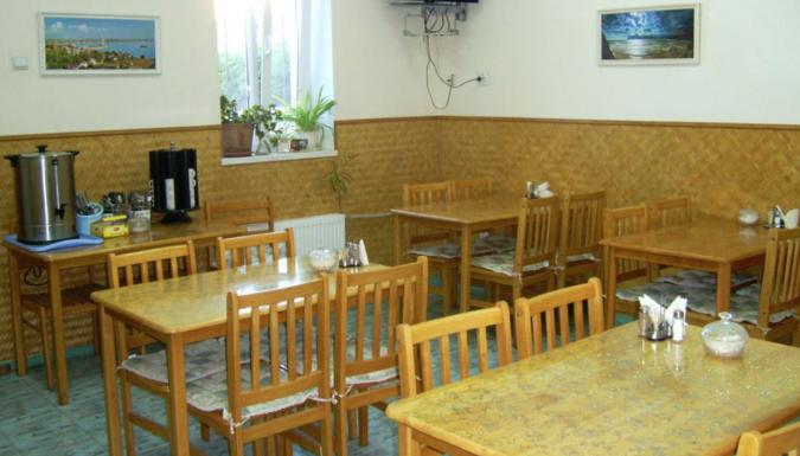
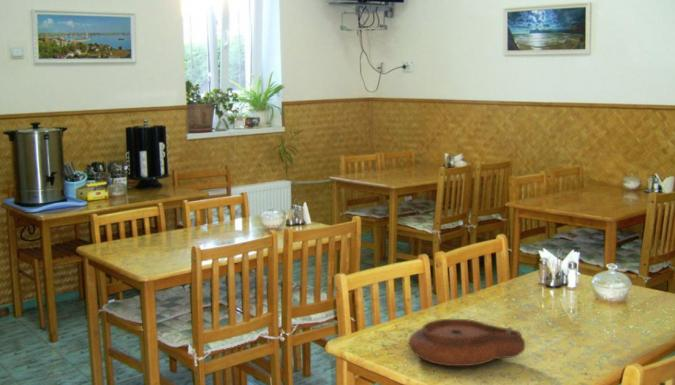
+ plate [407,318,526,367]
